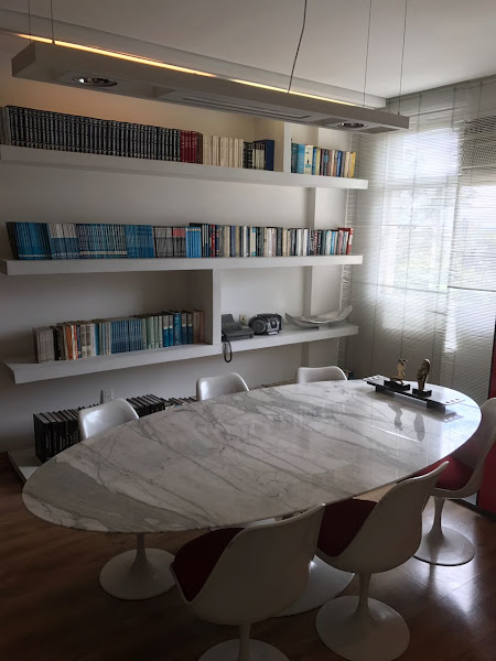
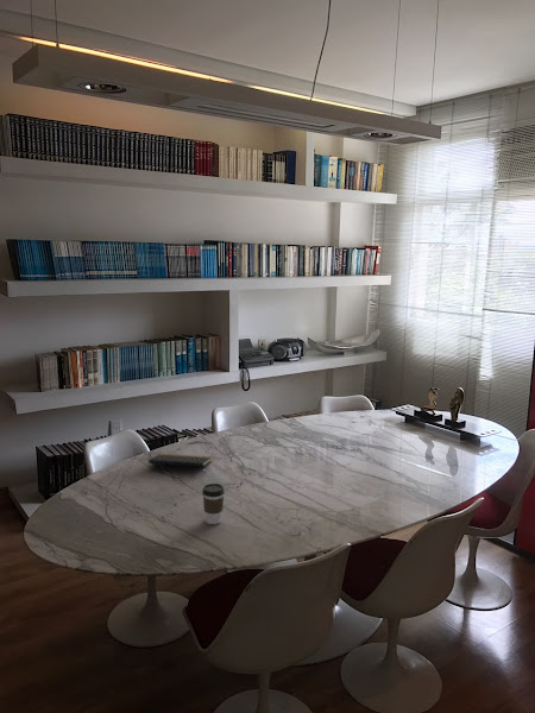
+ coffee cup [201,482,226,525]
+ notepad [147,453,213,475]
